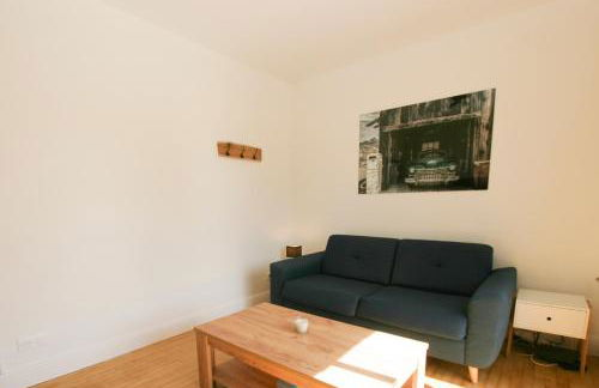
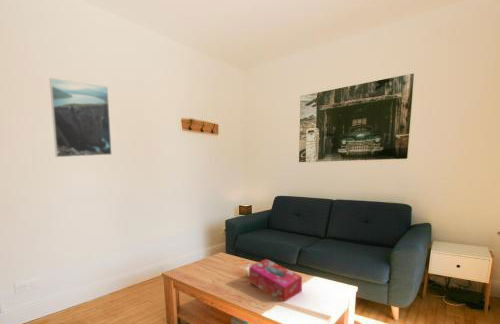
+ tissue box [248,258,303,303]
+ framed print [49,77,113,158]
